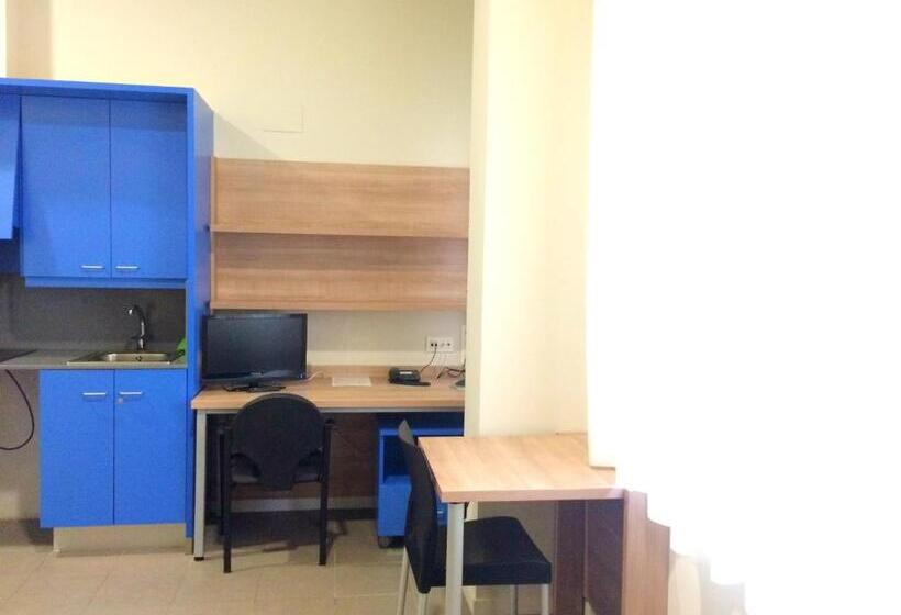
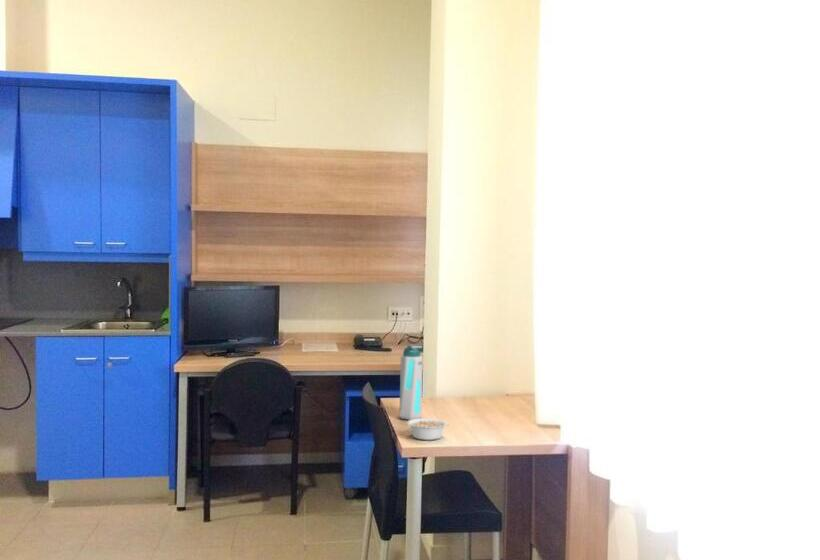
+ water bottle [398,344,424,421]
+ legume [406,417,448,441]
